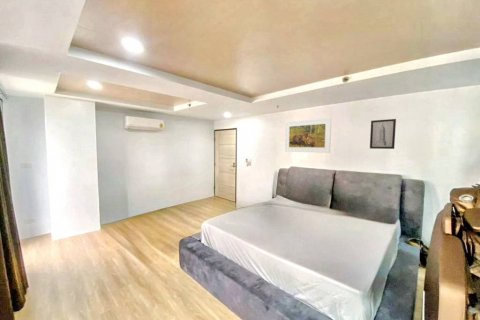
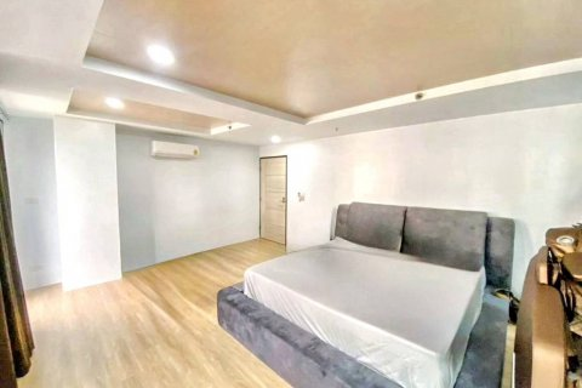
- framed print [284,117,332,154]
- wall art [369,118,397,150]
